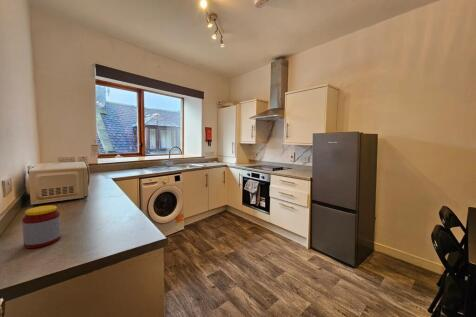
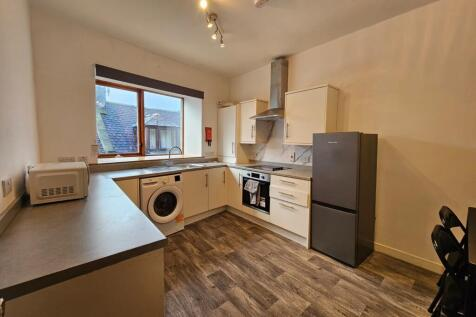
- jar [21,204,62,249]
